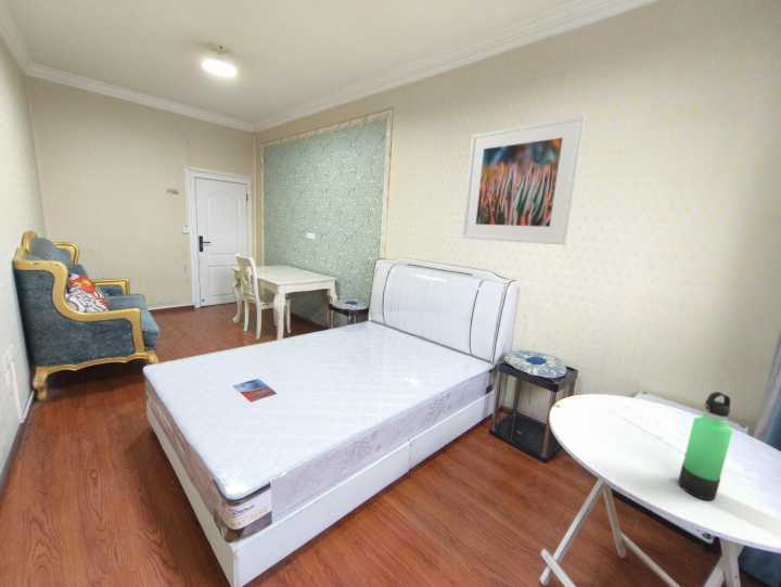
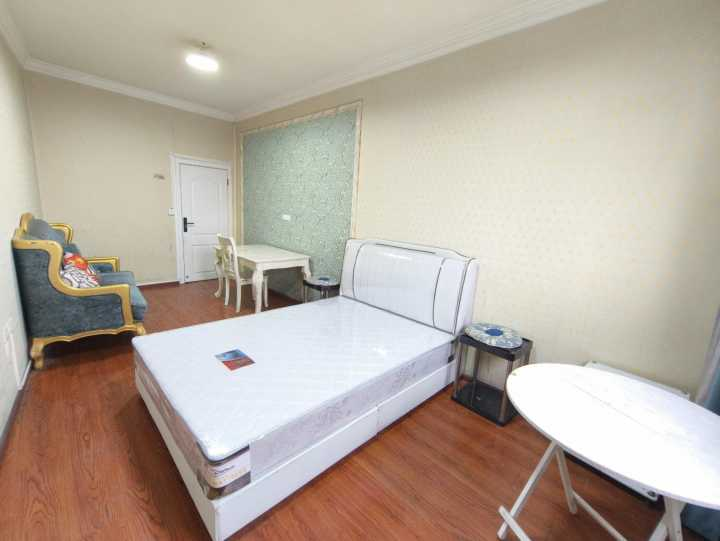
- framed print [461,114,587,246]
- thermos bottle [677,391,733,501]
